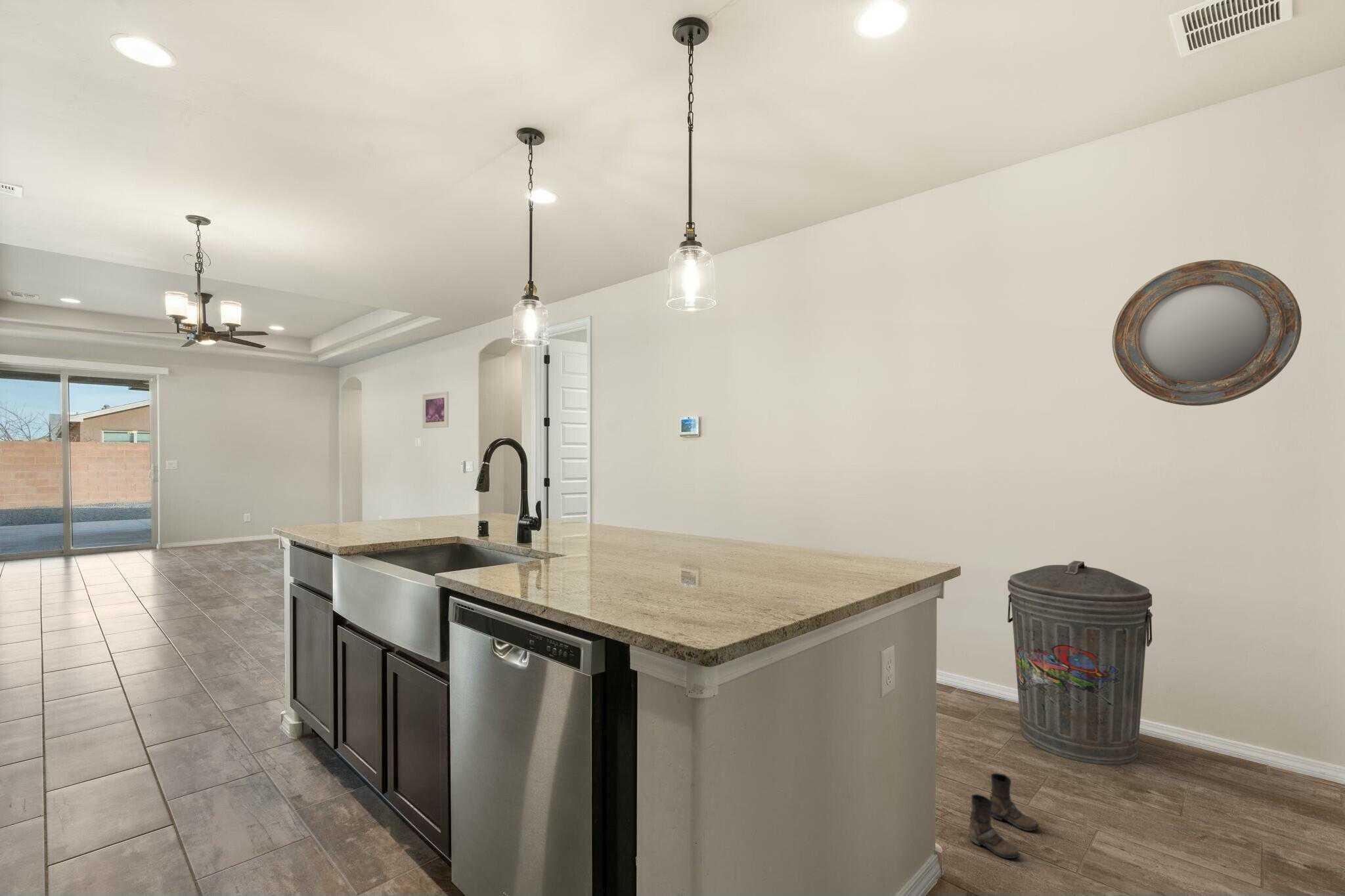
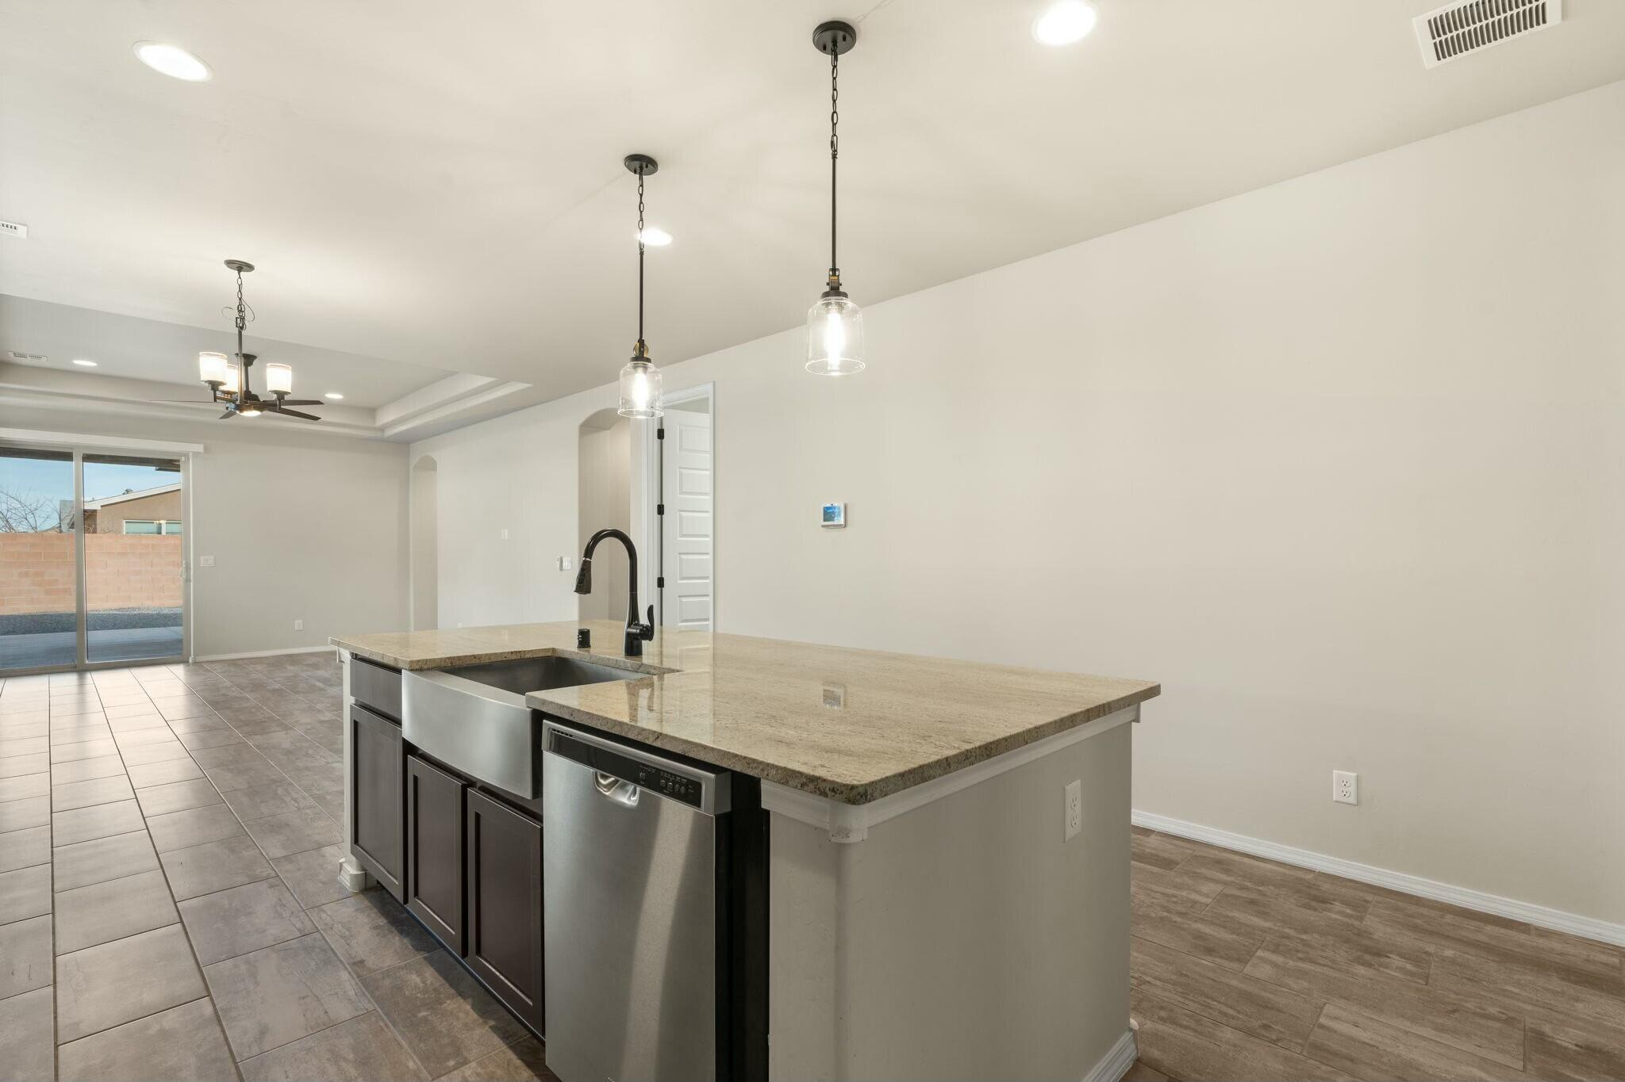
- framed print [422,391,449,429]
- boots [968,773,1040,859]
- trash can [1007,560,1153,766]
- home mirror [1112,259,1302,406]
